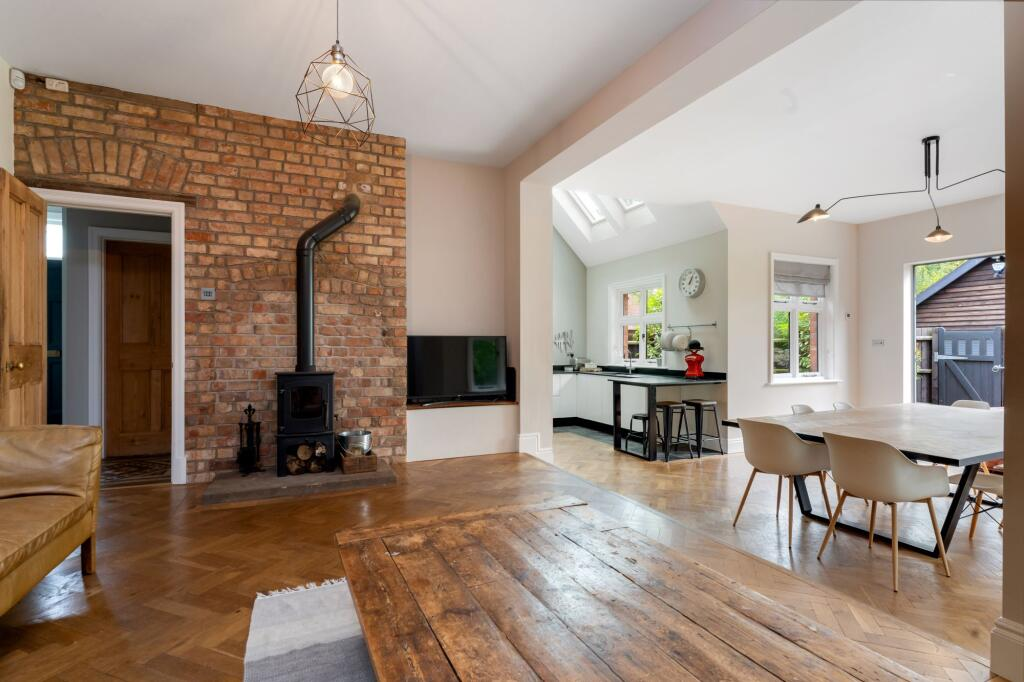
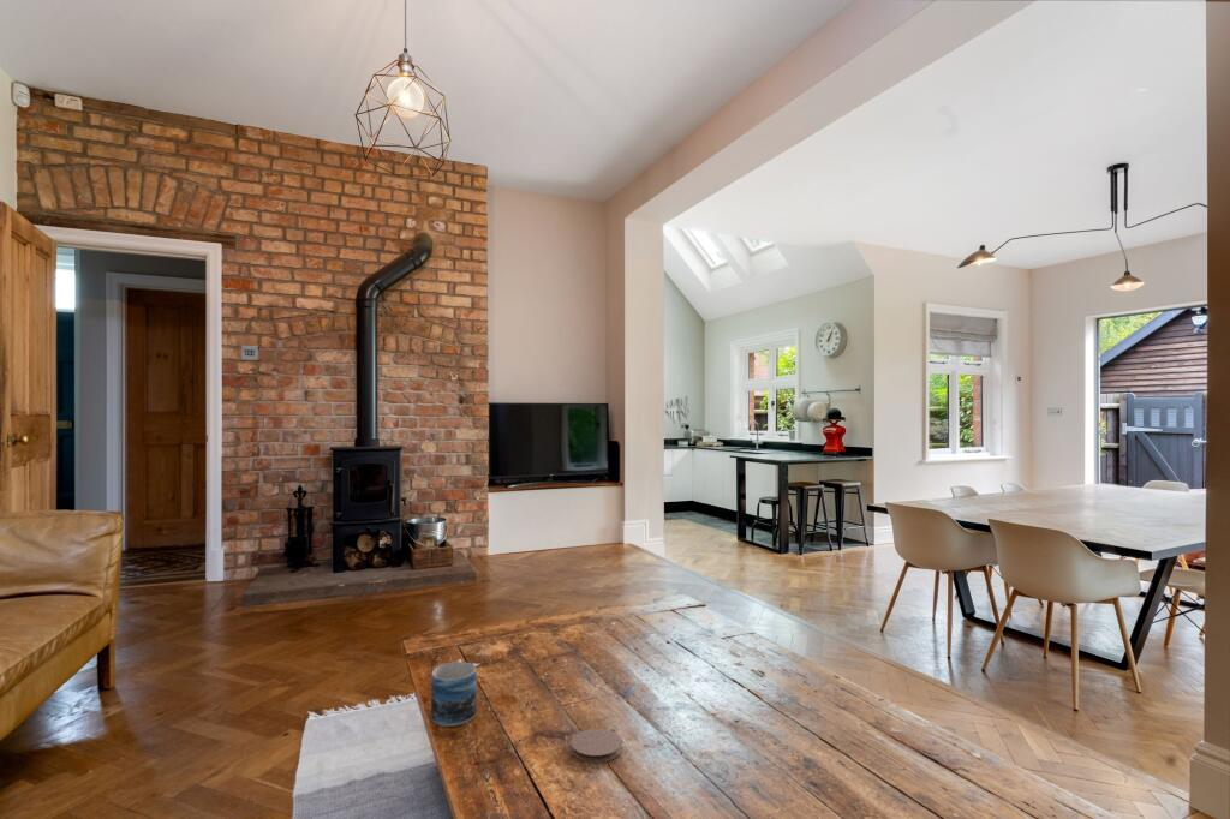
+ coaster [569,728,622,764]
+ mug [430,658,478,728]
